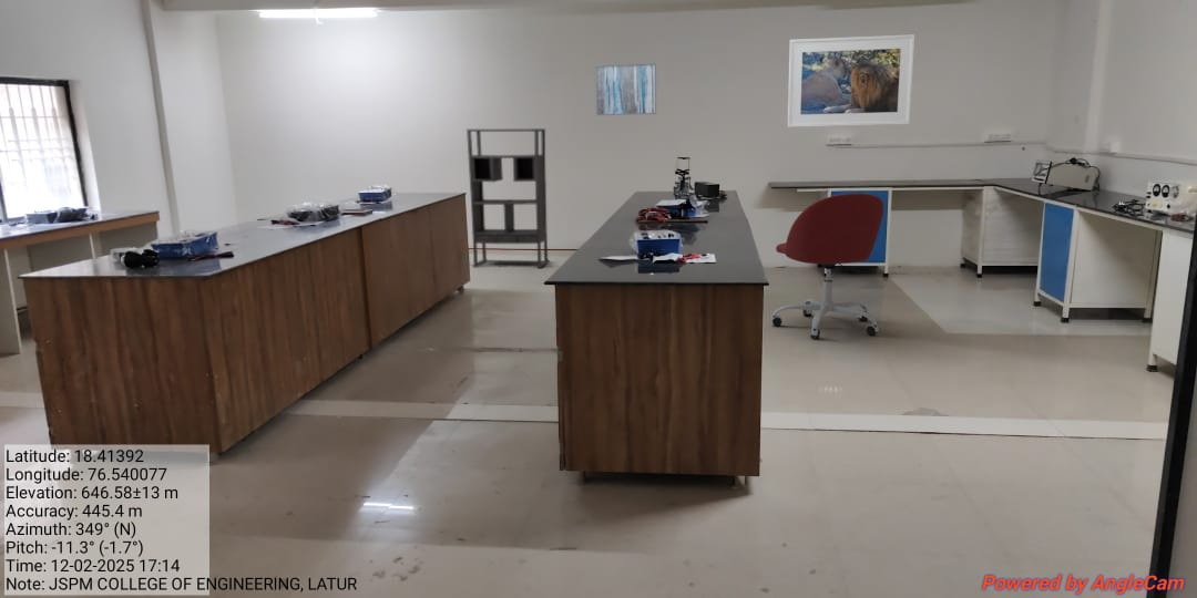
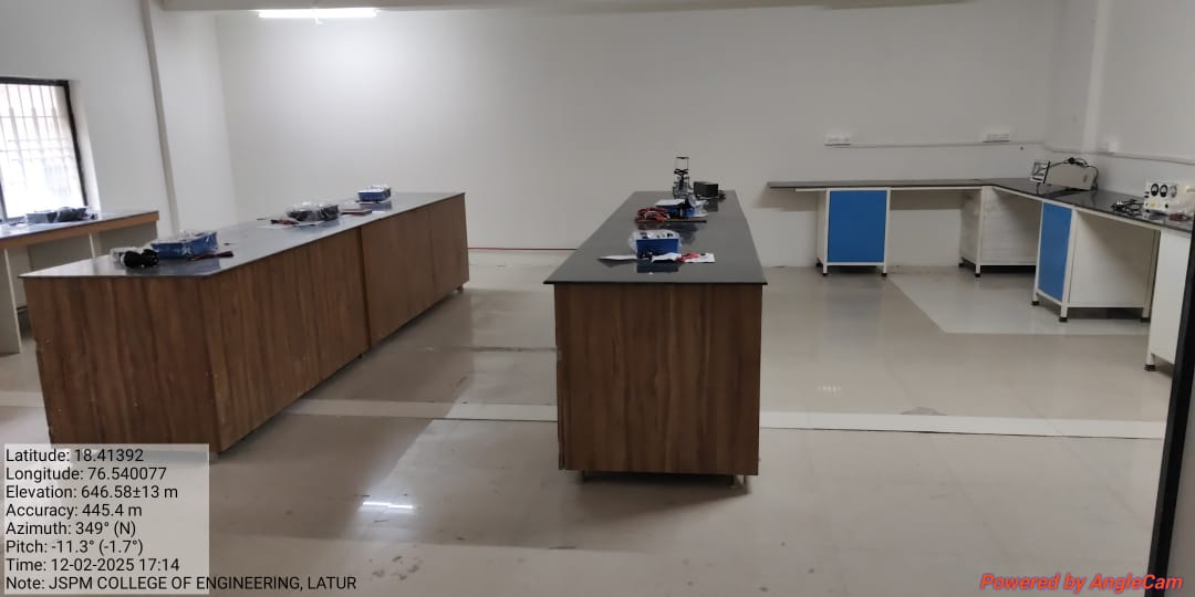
- wall art [594,62,657,116]
- shelving unit [466,127,551,269]
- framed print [787,33,915,128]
- office chair [770,193,886,340]
